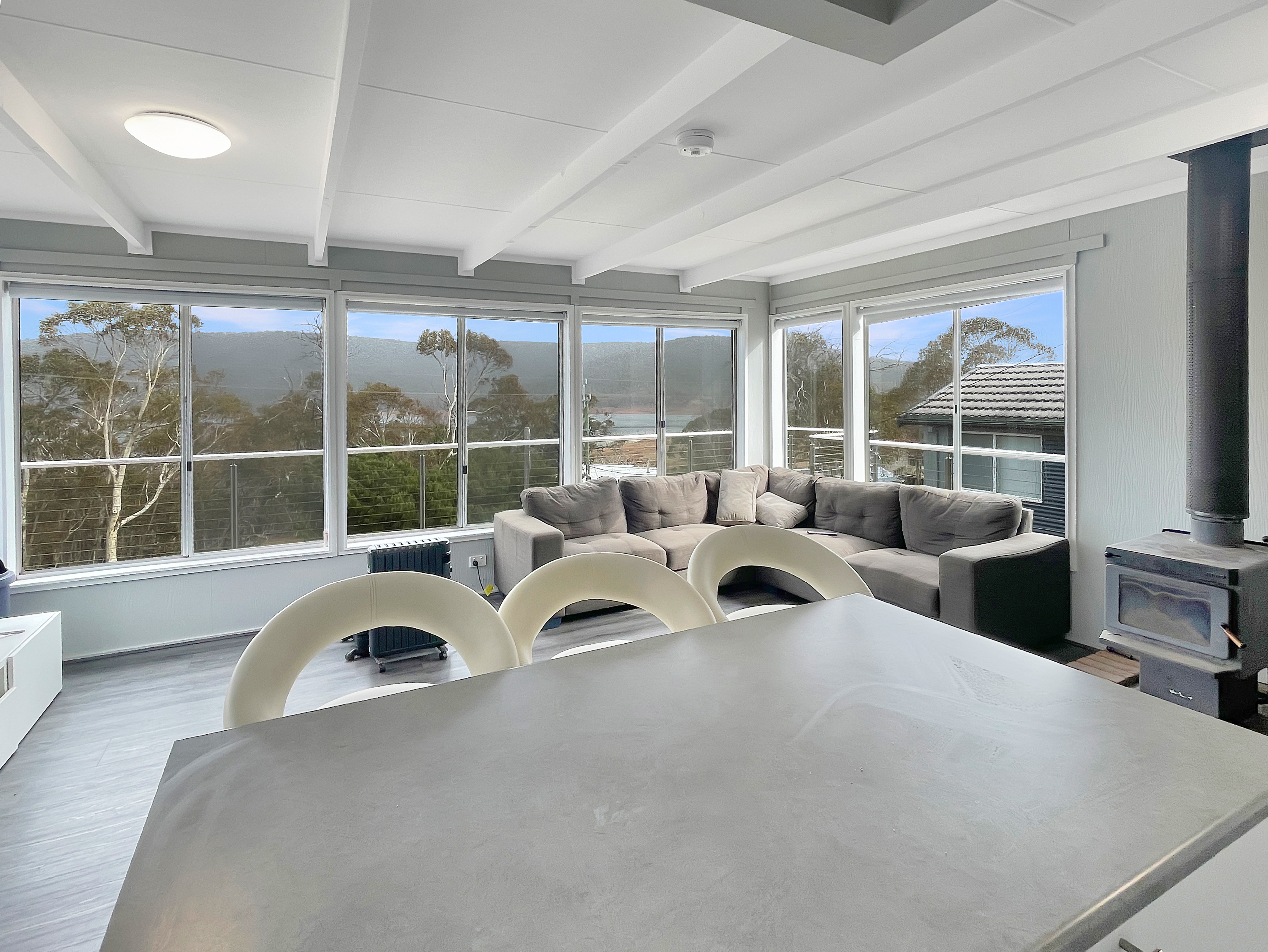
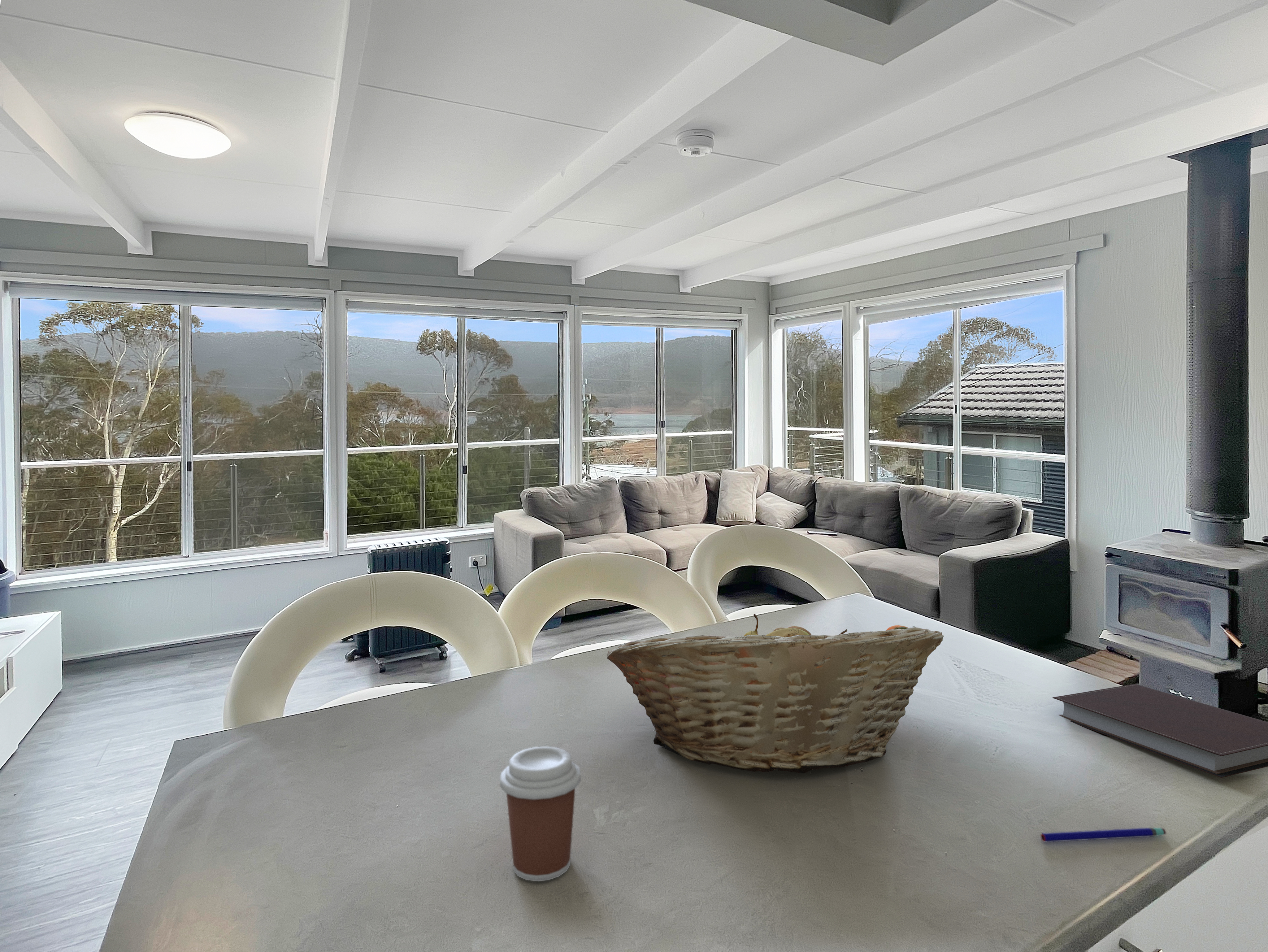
+ coffee cup [500,746,582,882]
+ fruit basket [607,613,944,773]
+ pen [1040,827,1166,842]
+ notebook [1052,684,1268,778]
